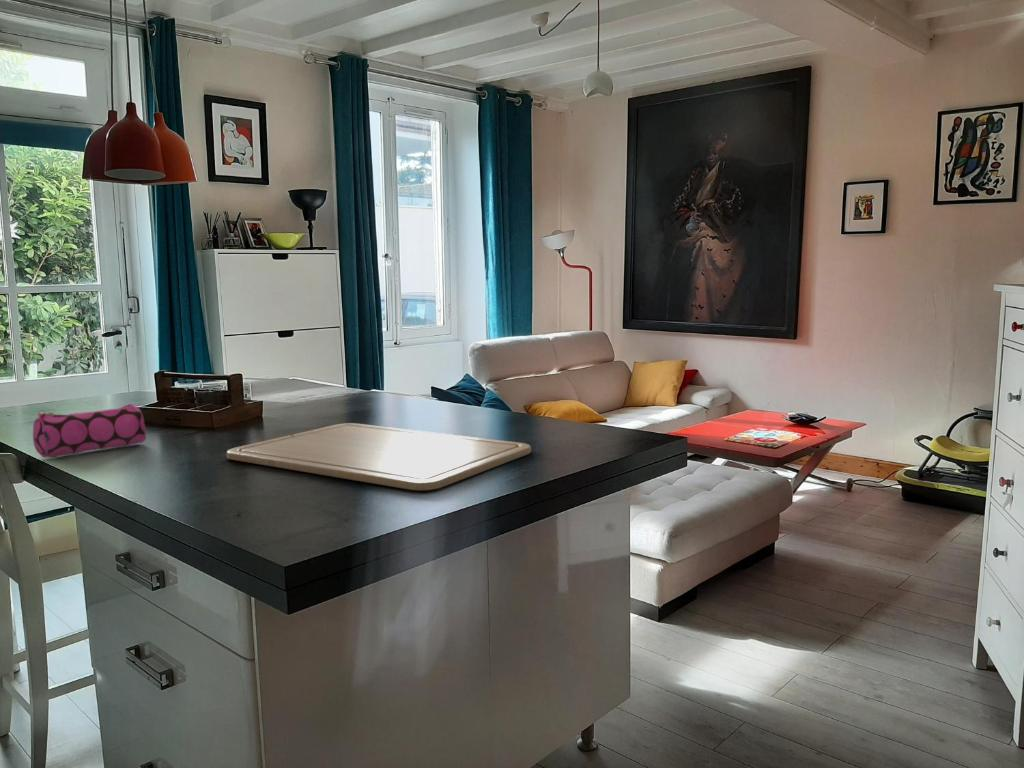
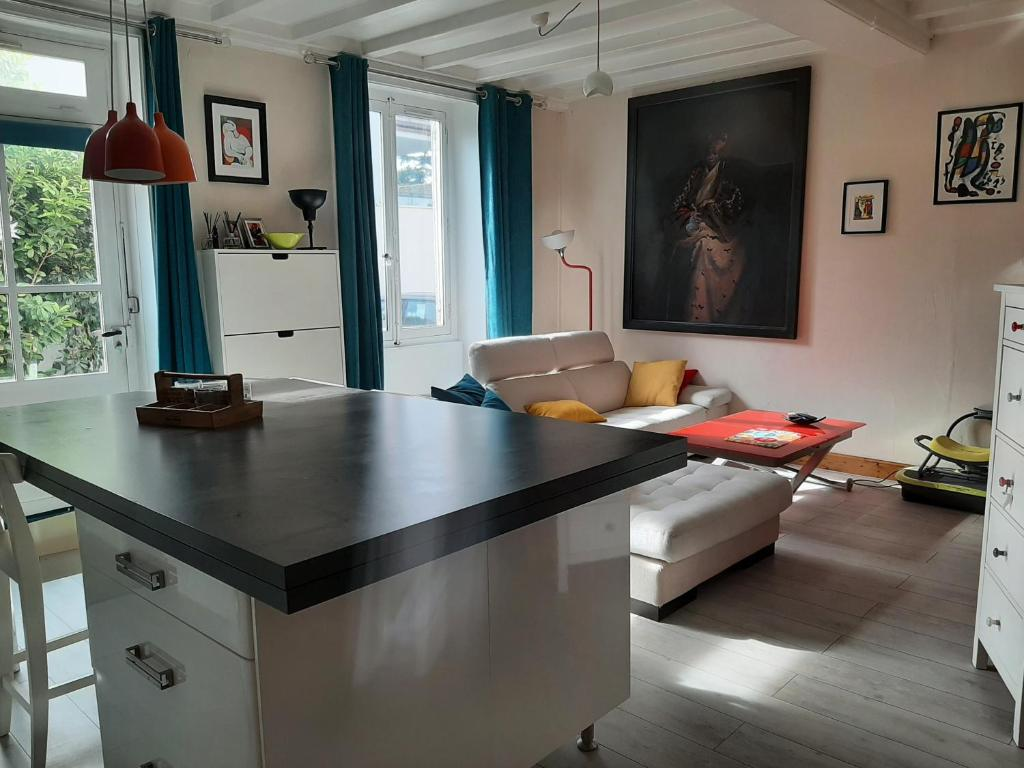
- chopping board [226,422,532,491]
- pencil case [32,403,147,459]
